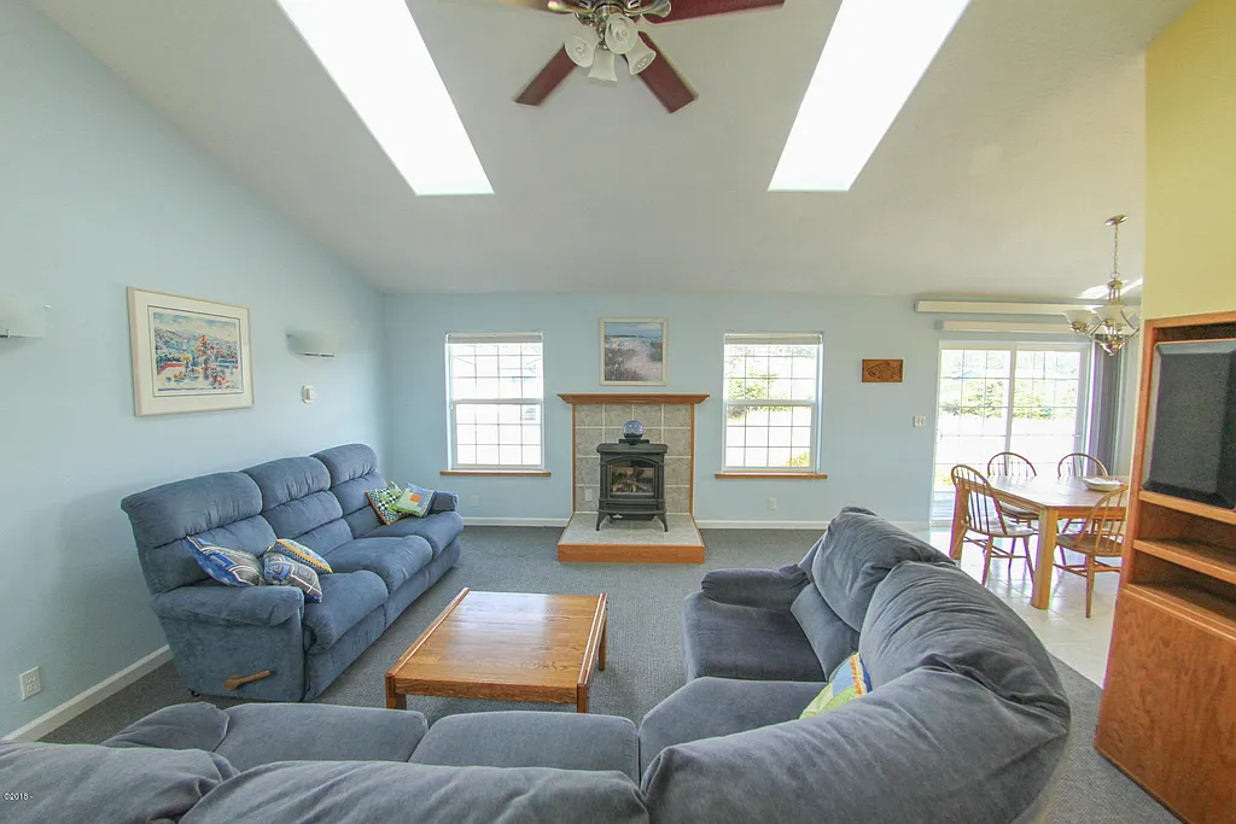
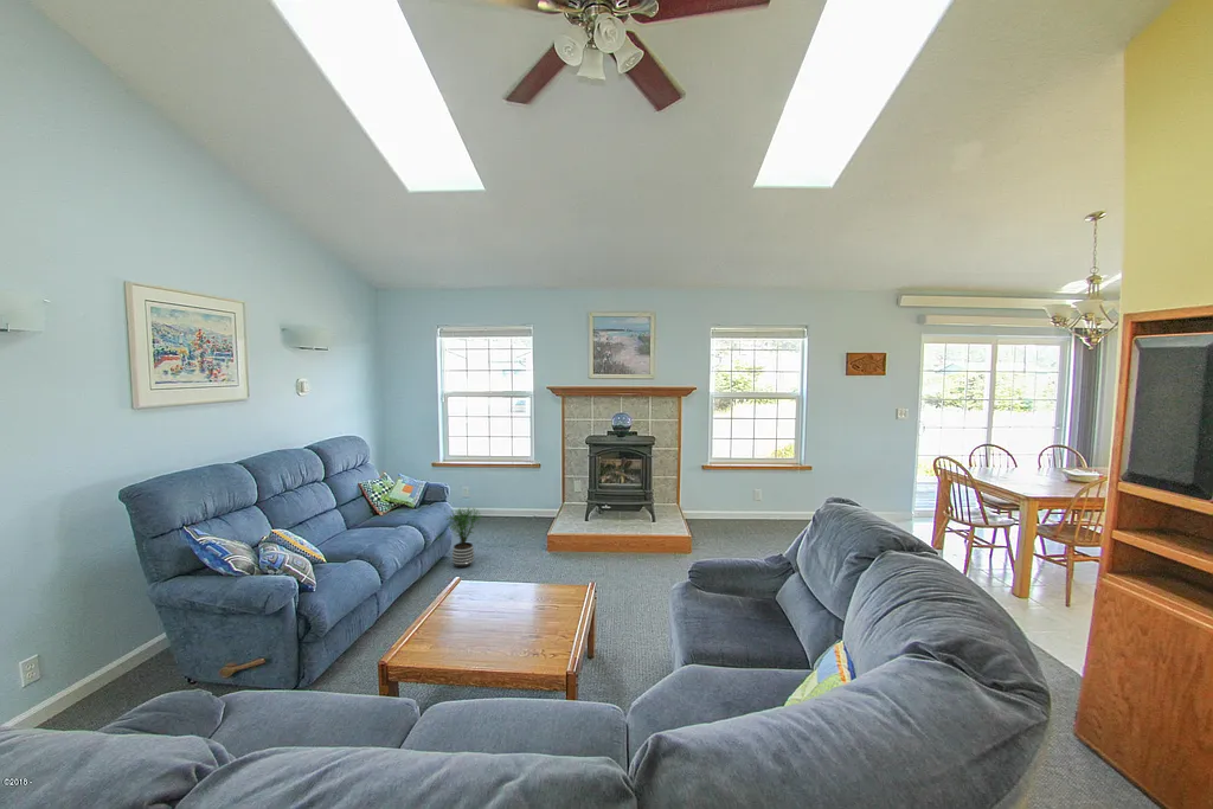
+ potted plant [443,506,484,569]
